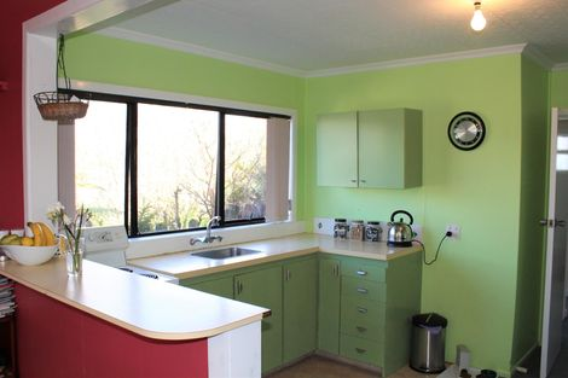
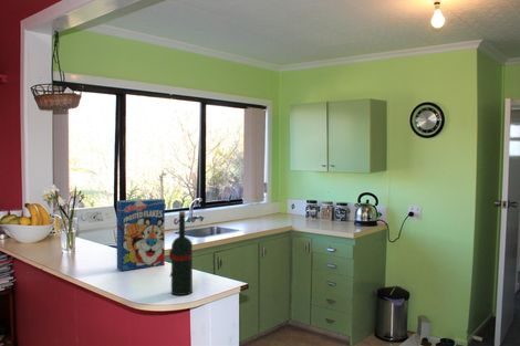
+ cereal box [116,198,166,272]
+ wine bottle [168,210,194,296]
